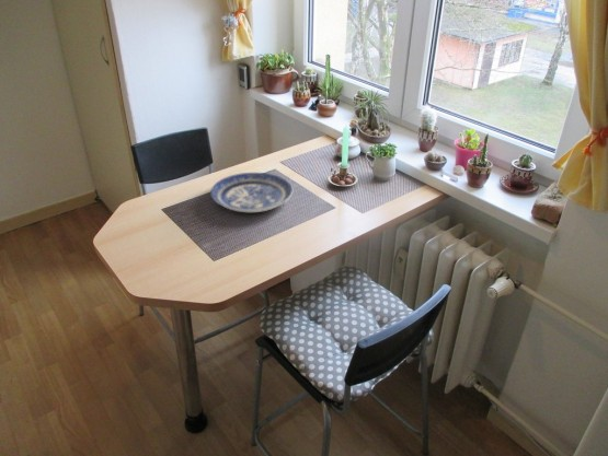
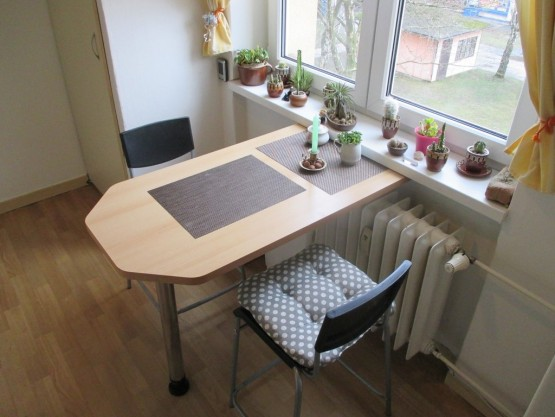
- plate [209,172,294,213]
